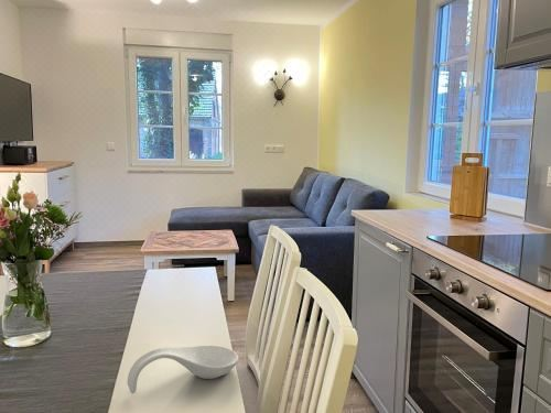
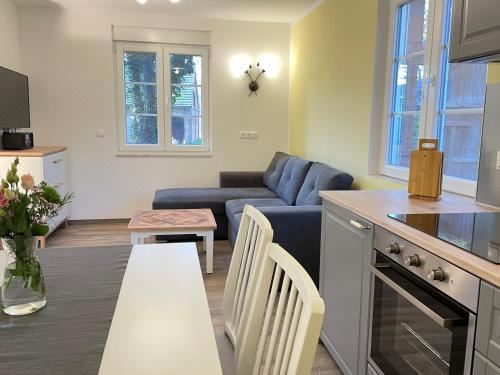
- spoon rest [127,345,239,394]
